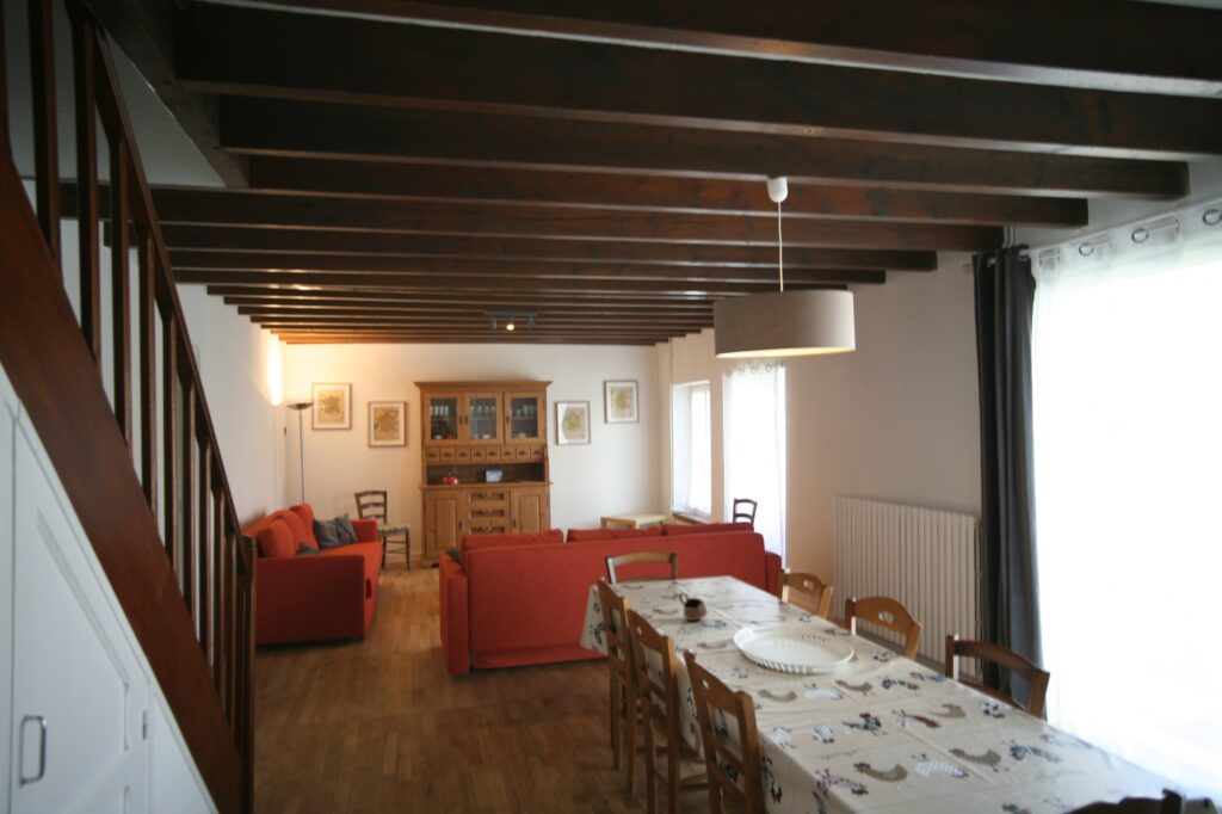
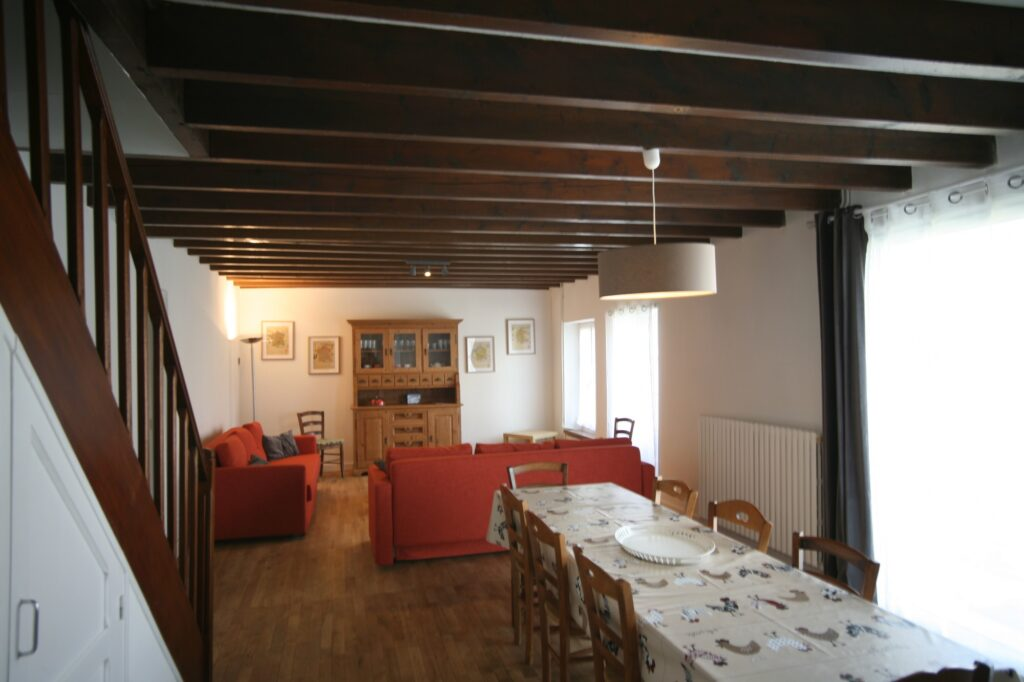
- cup [678,591,709,622]
